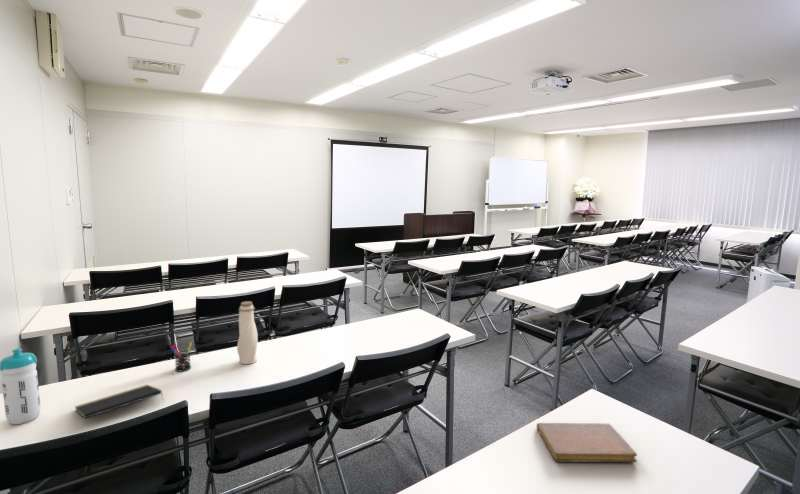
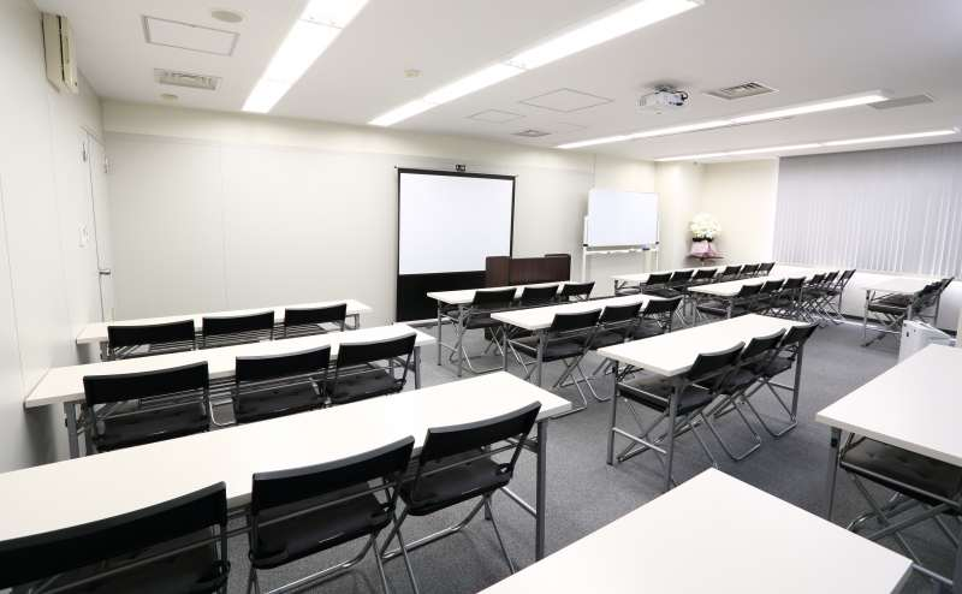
- water bottle [0,348,42,425]
- pen holder [169,341,193,372]
- water bottle [236,300,259,365]
- notepad [74,384,165,419]
- notebook [536,422,638,463]
